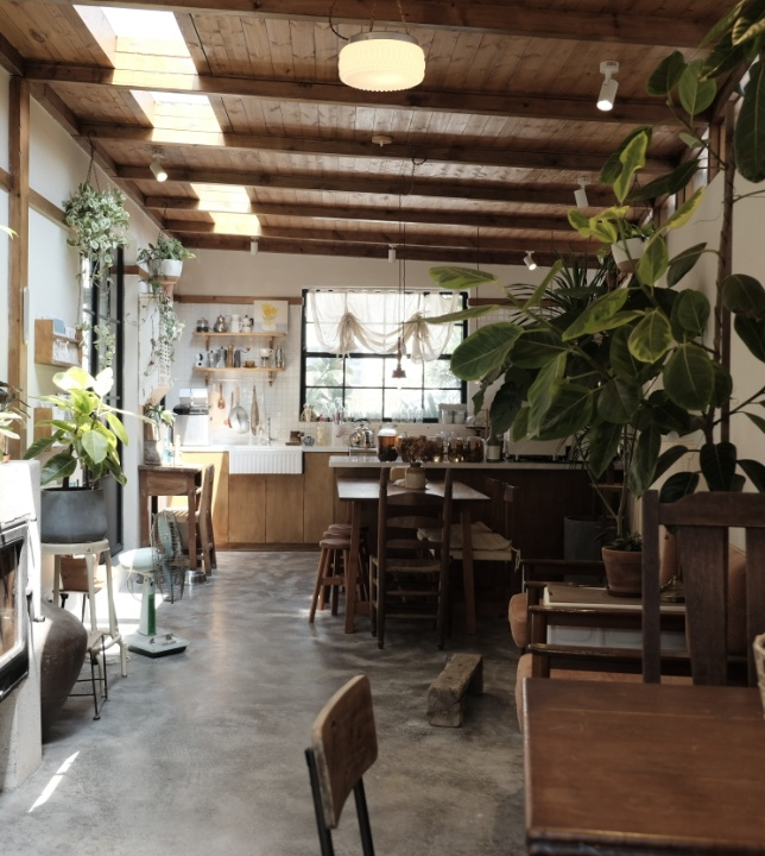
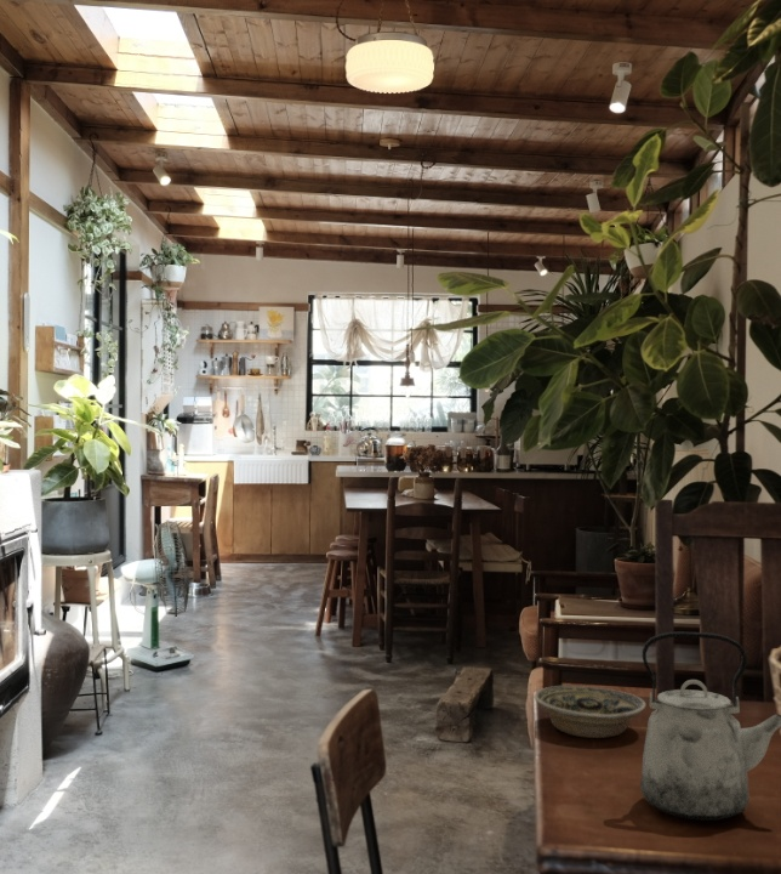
+ bowl [534,685,646,739]
+ kettle [639,630,781,822]
